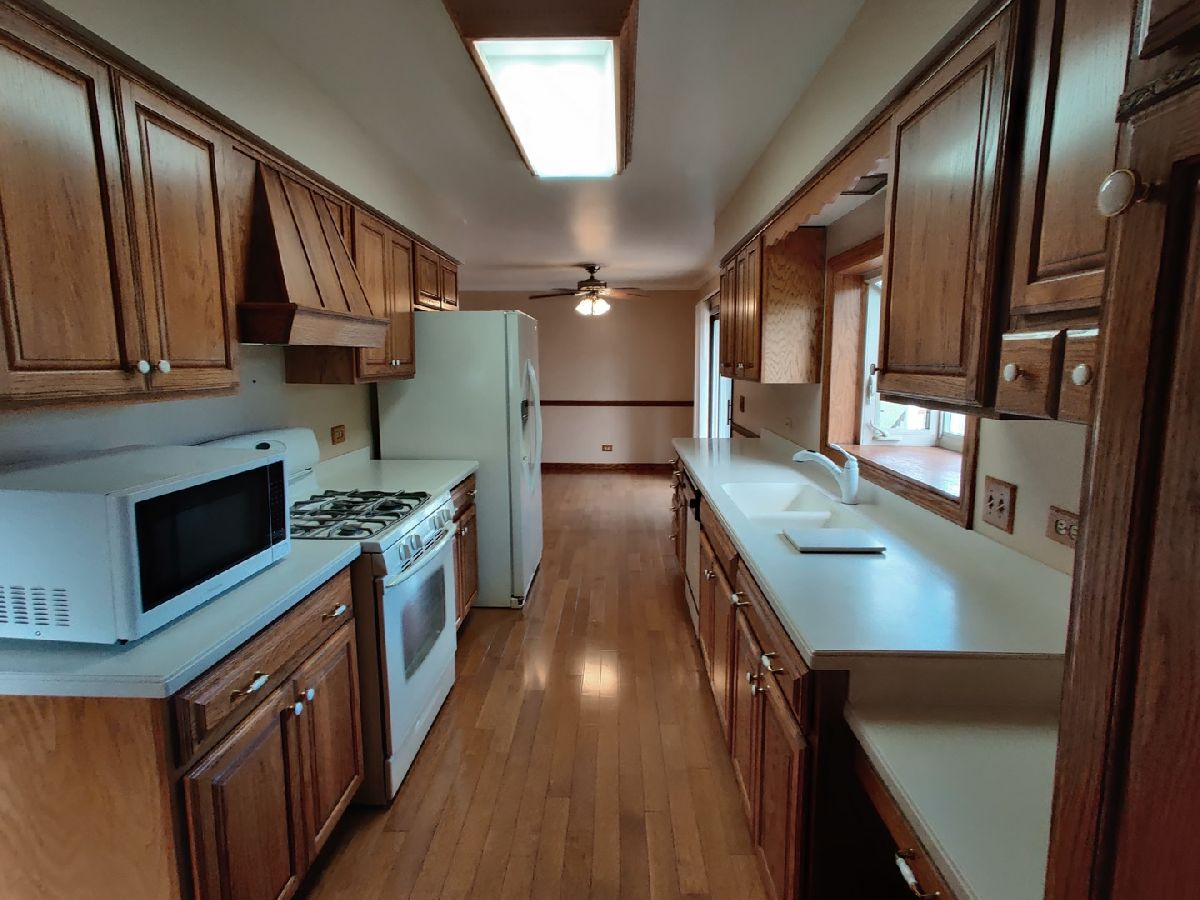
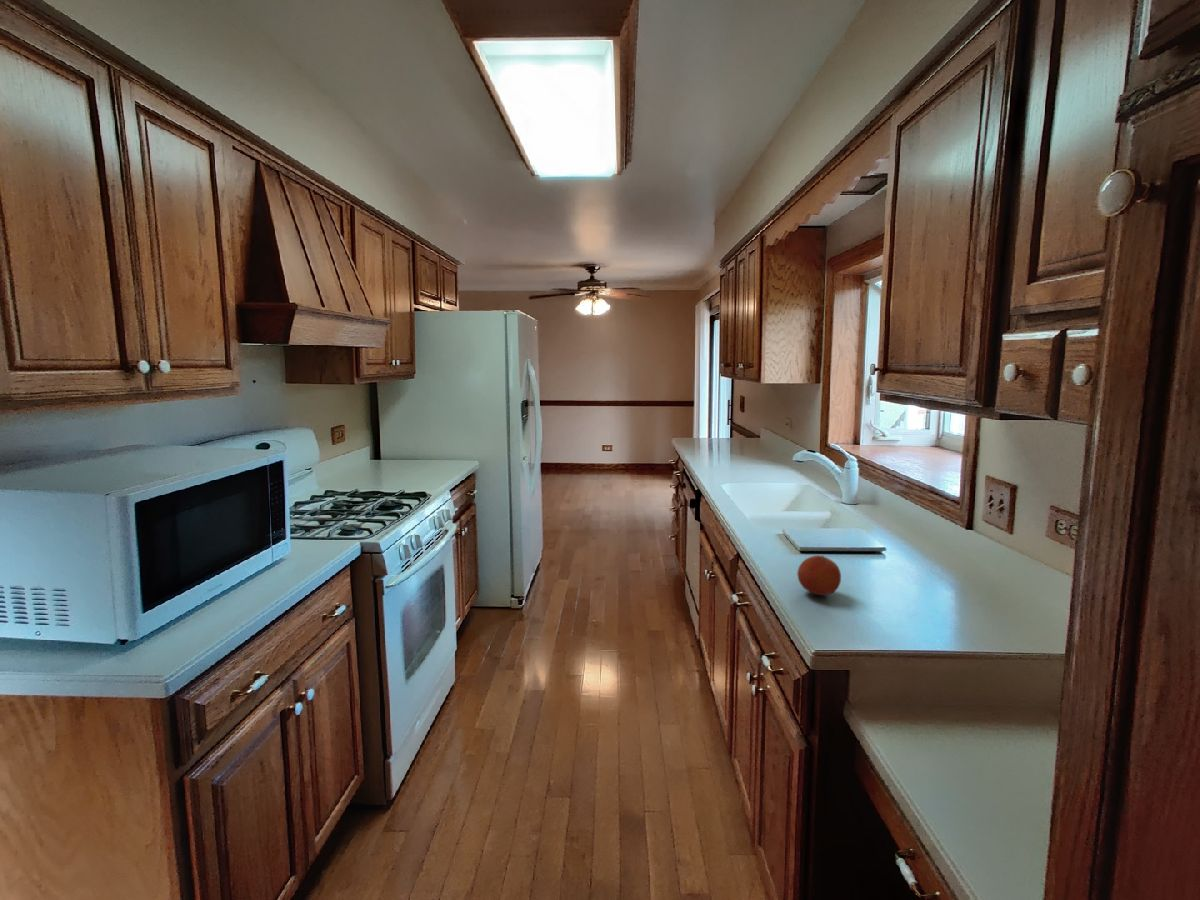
+ fruit [796,554,842,596]
